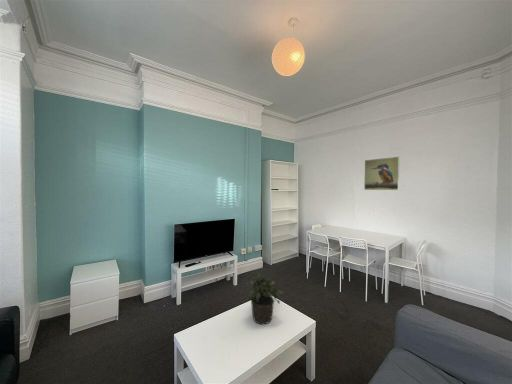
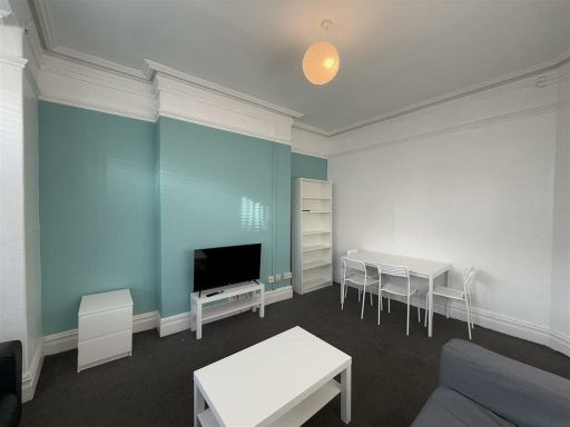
- potted plant [247,272,285,325]
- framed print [363,156,400,191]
